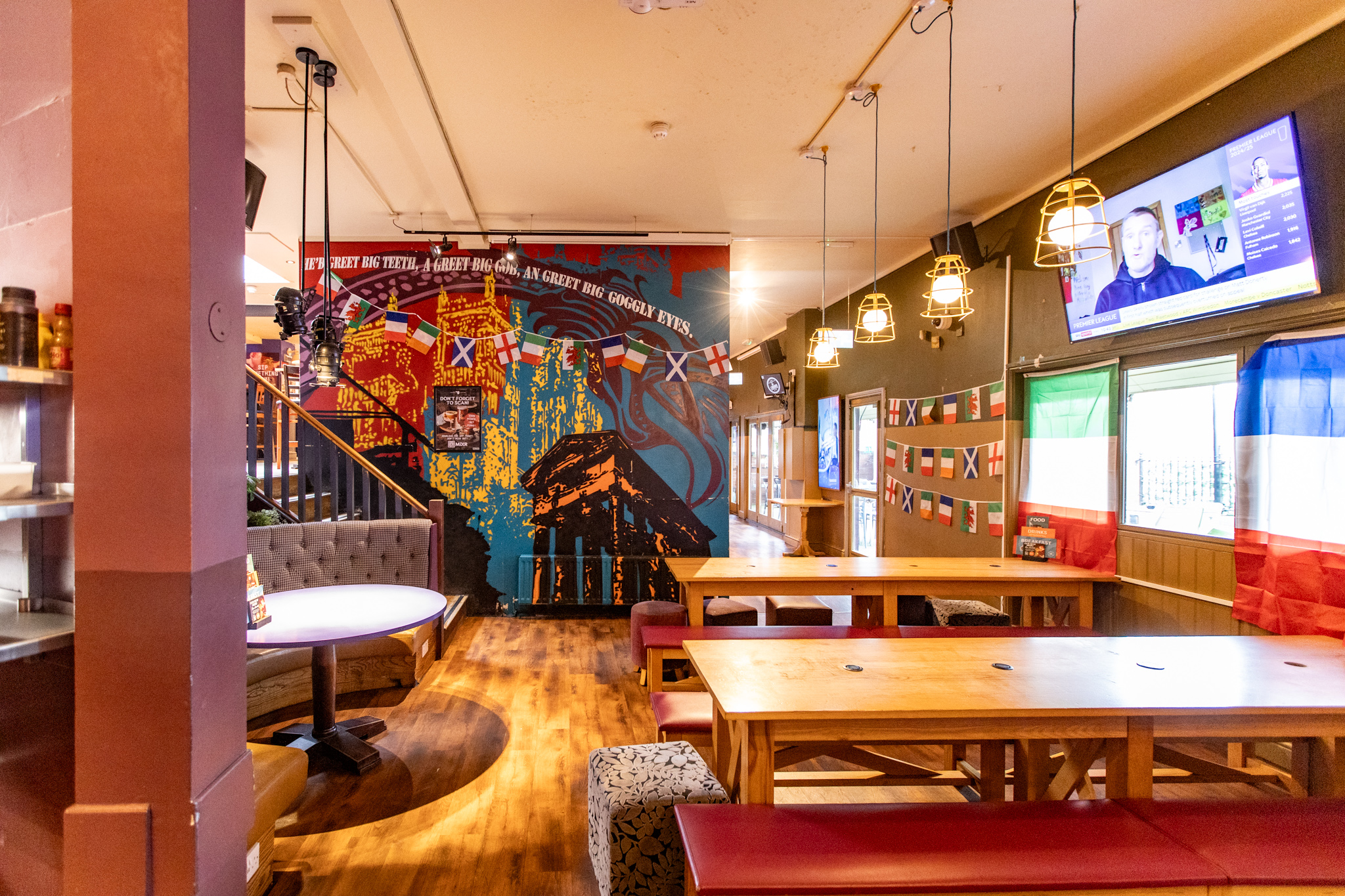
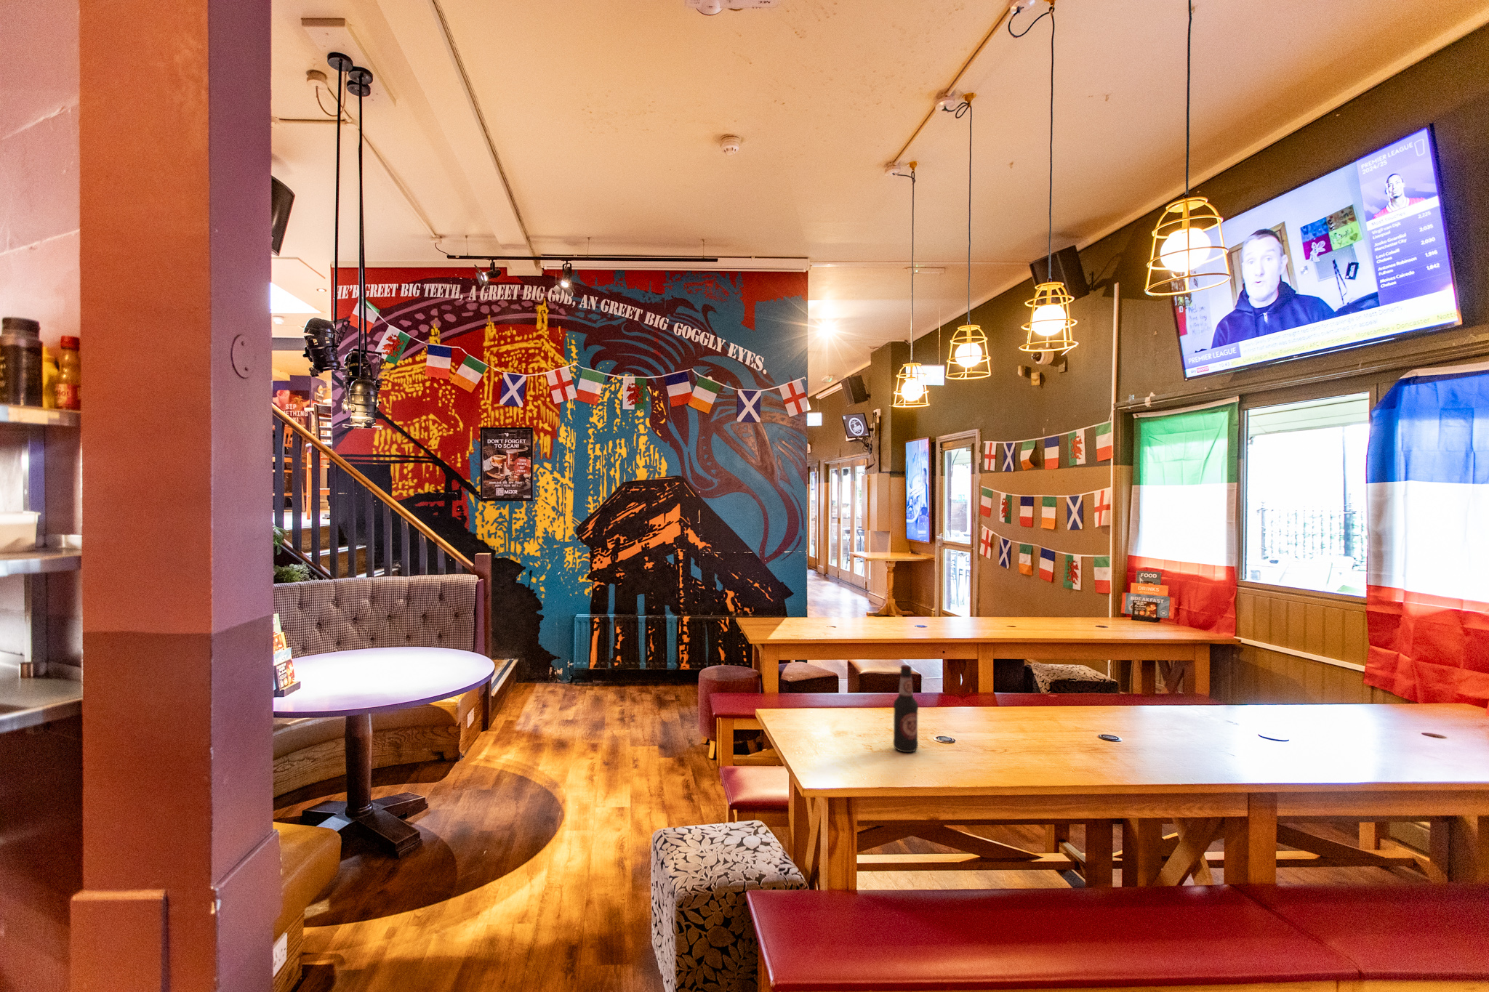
+ bottle [892,664,919,753]
